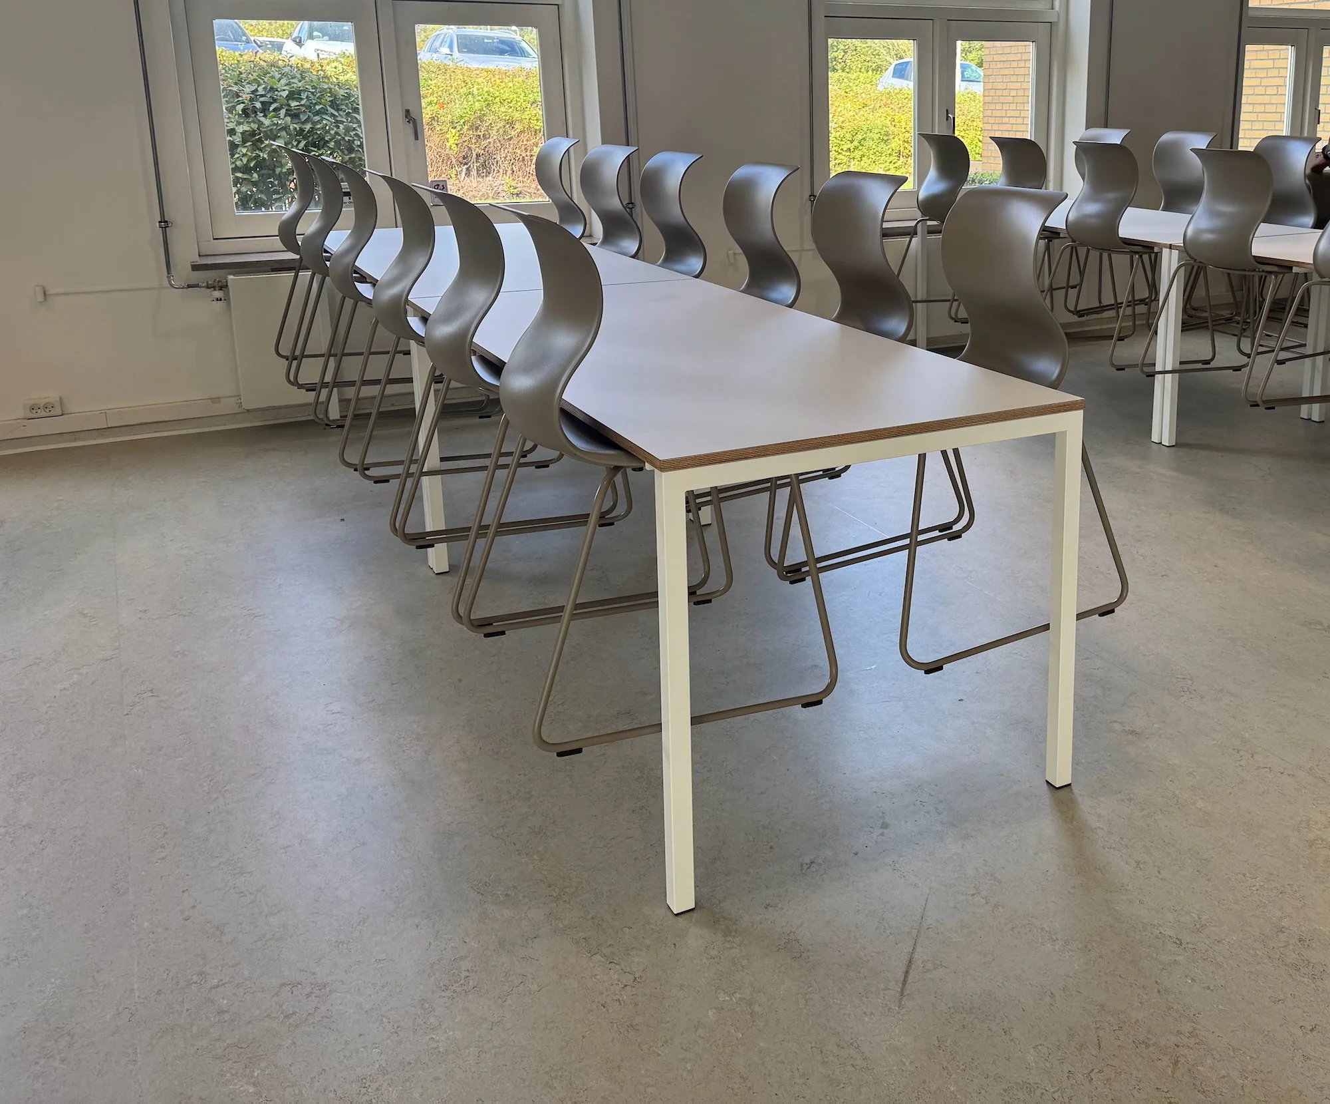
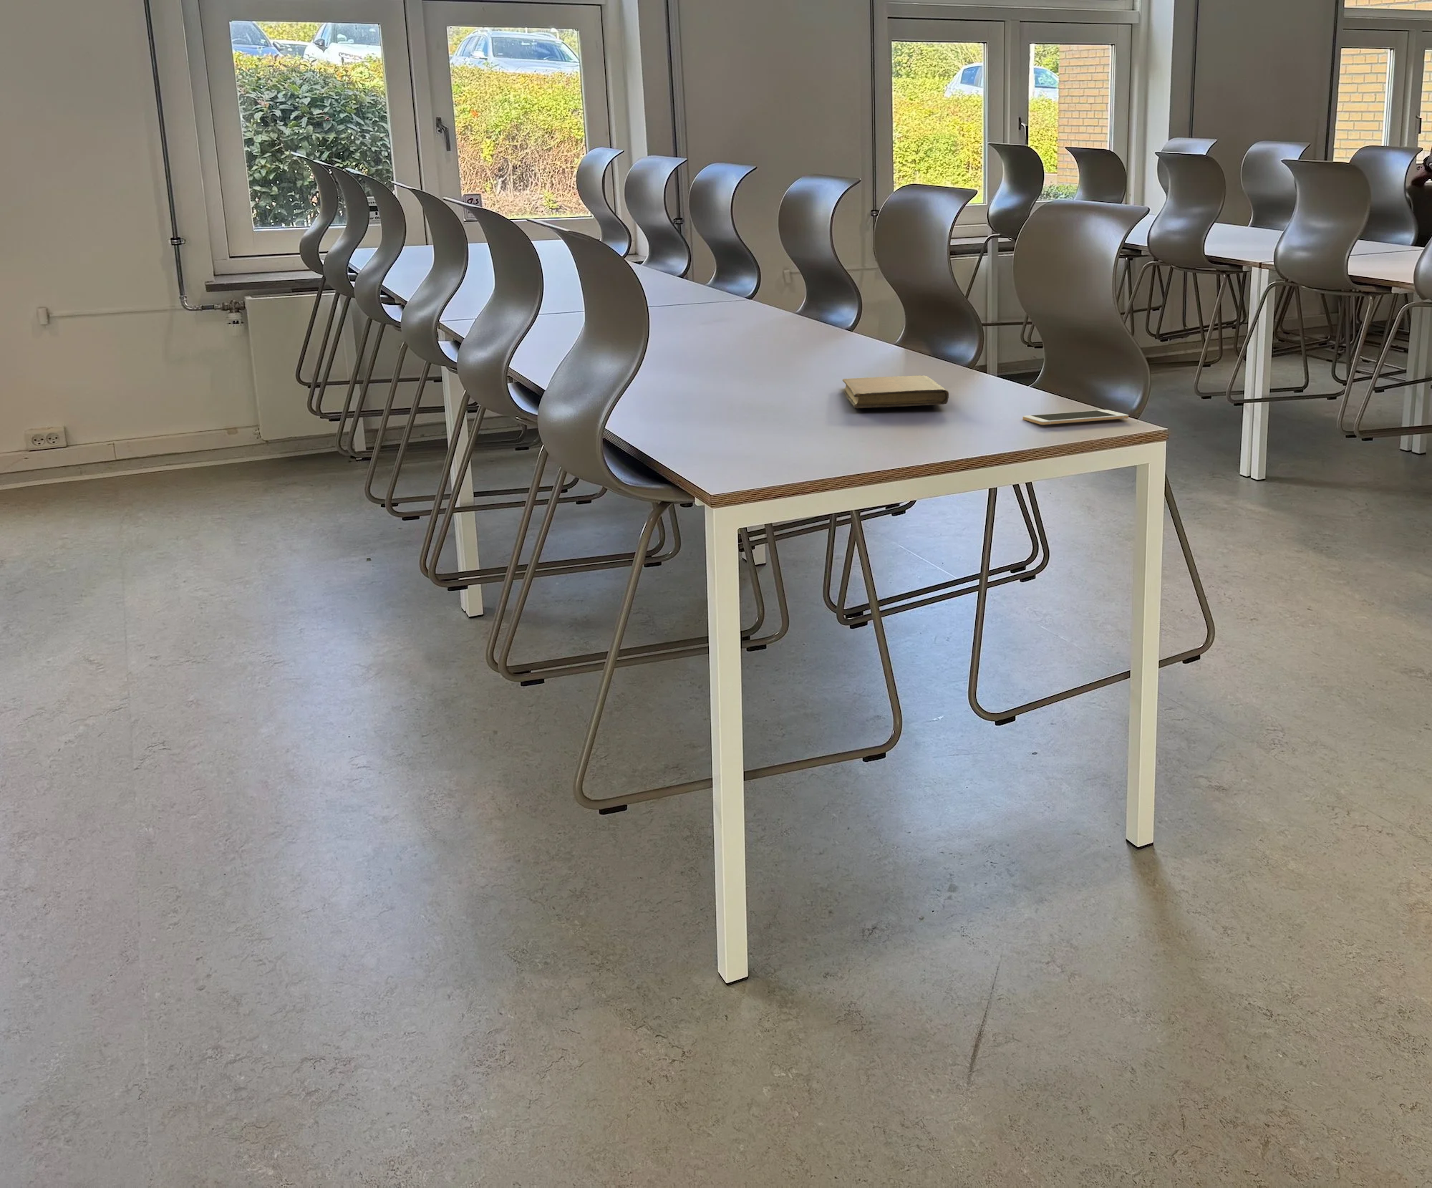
+ cell phone [1022,409,1129,426]
+ notebook [842,376,949,409]
